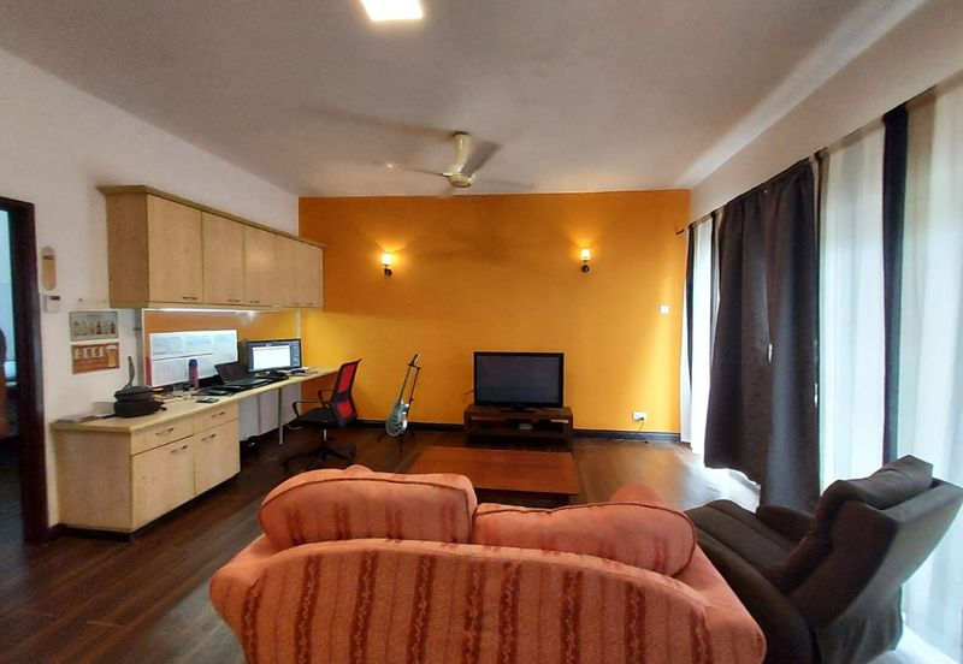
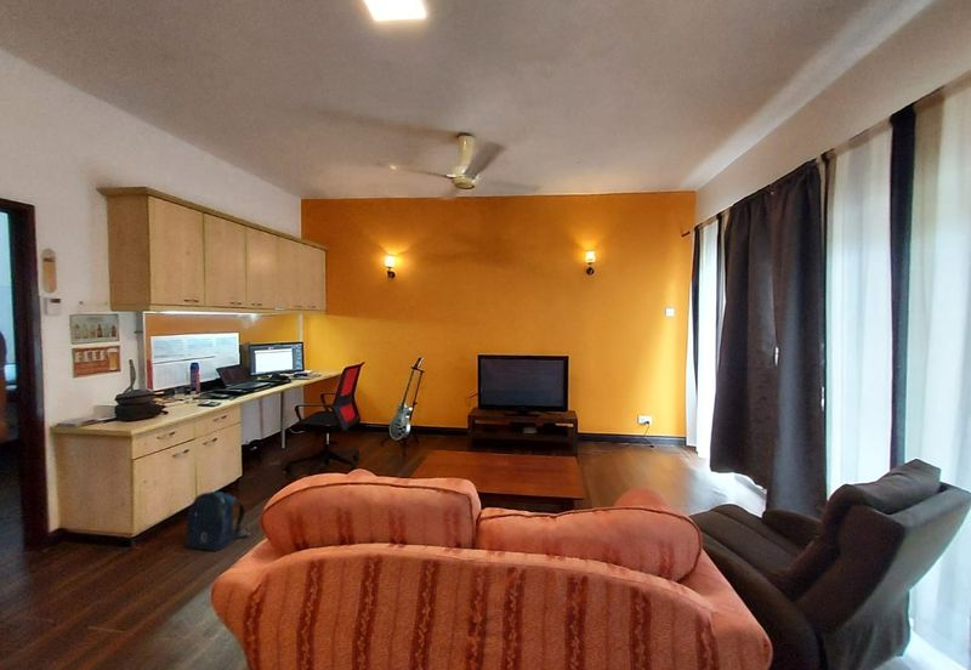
+ backpack [184,490,251,552]
